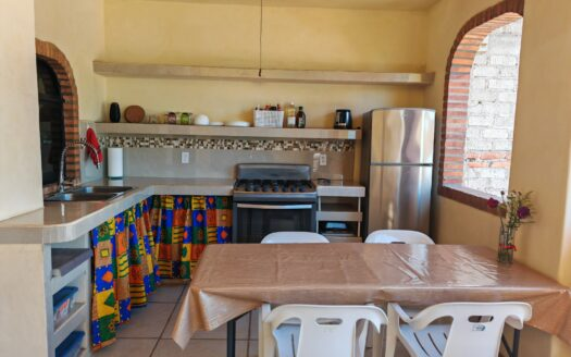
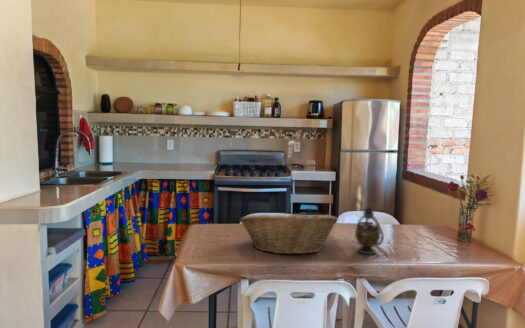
+ fruit basket [238,209,339,256]
+ teapot [354,205,385,255]
